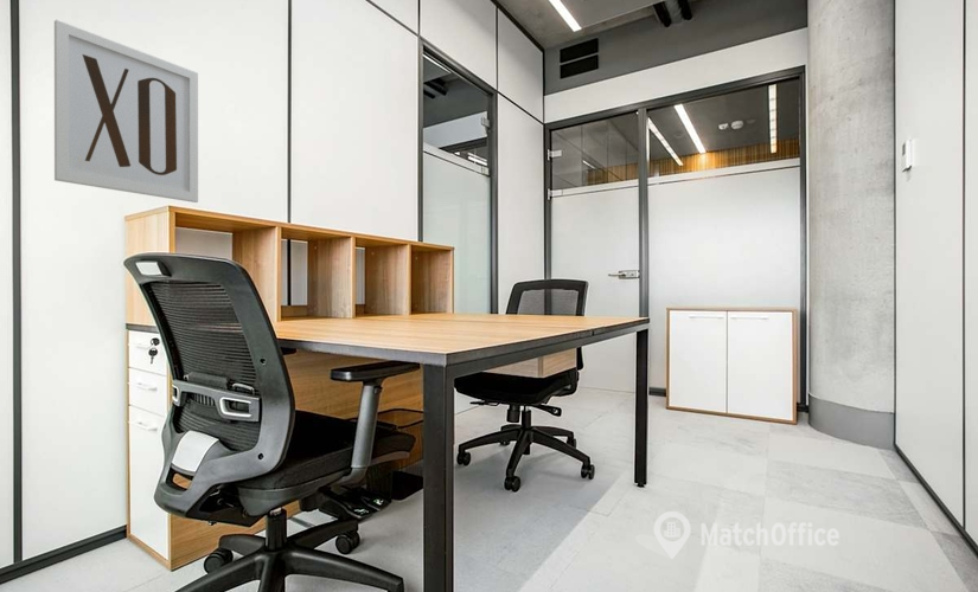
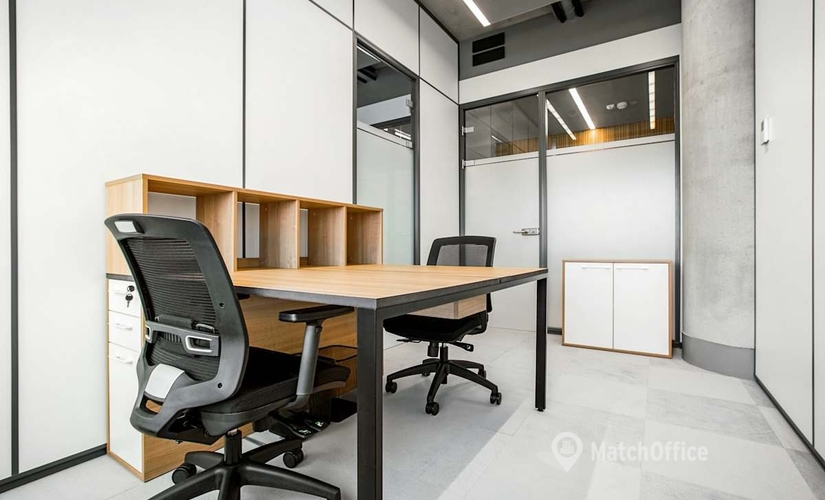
- wall art [53,18,199,204]
